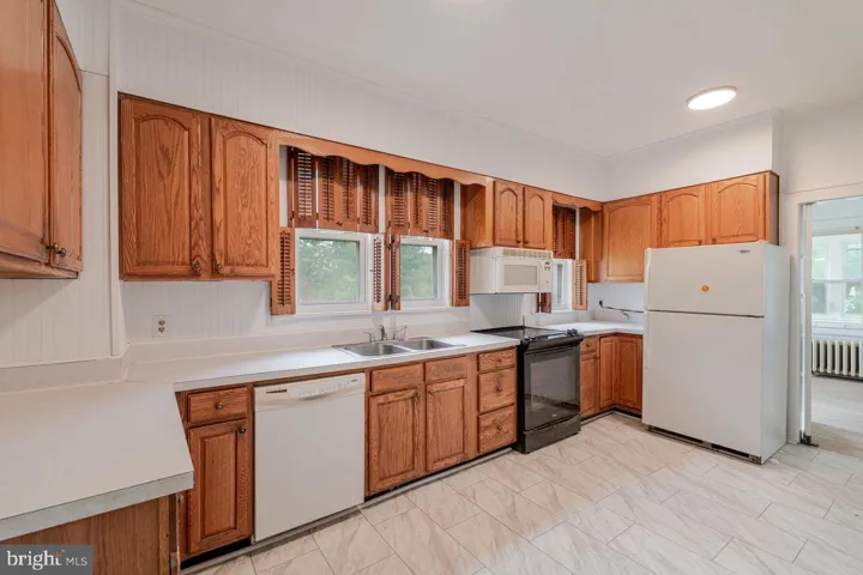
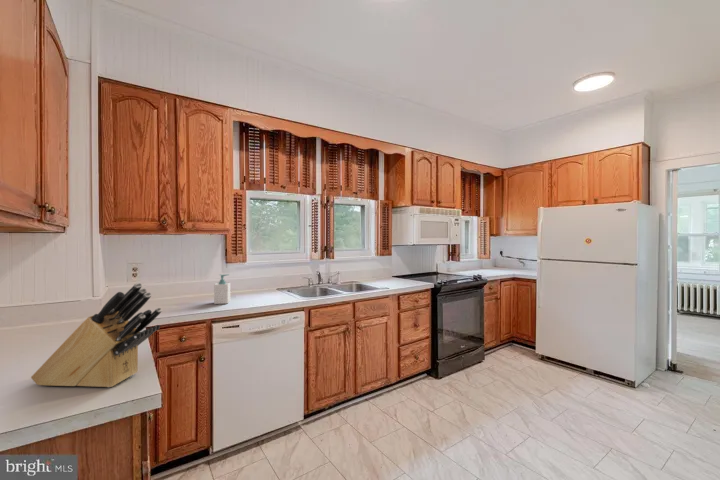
+ soap bottle [213,273,231,305]
+ knife block [30,282,163,388]
